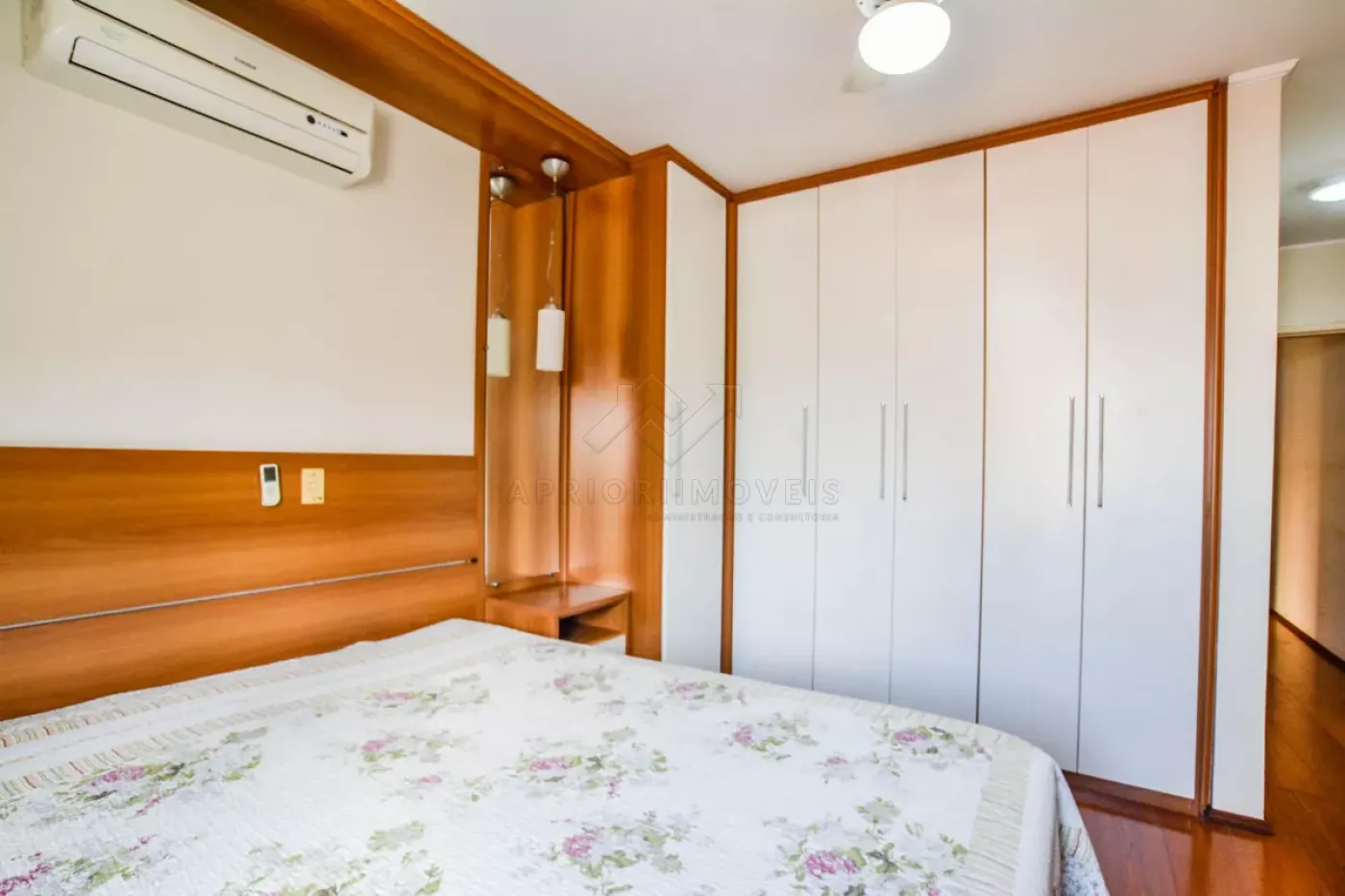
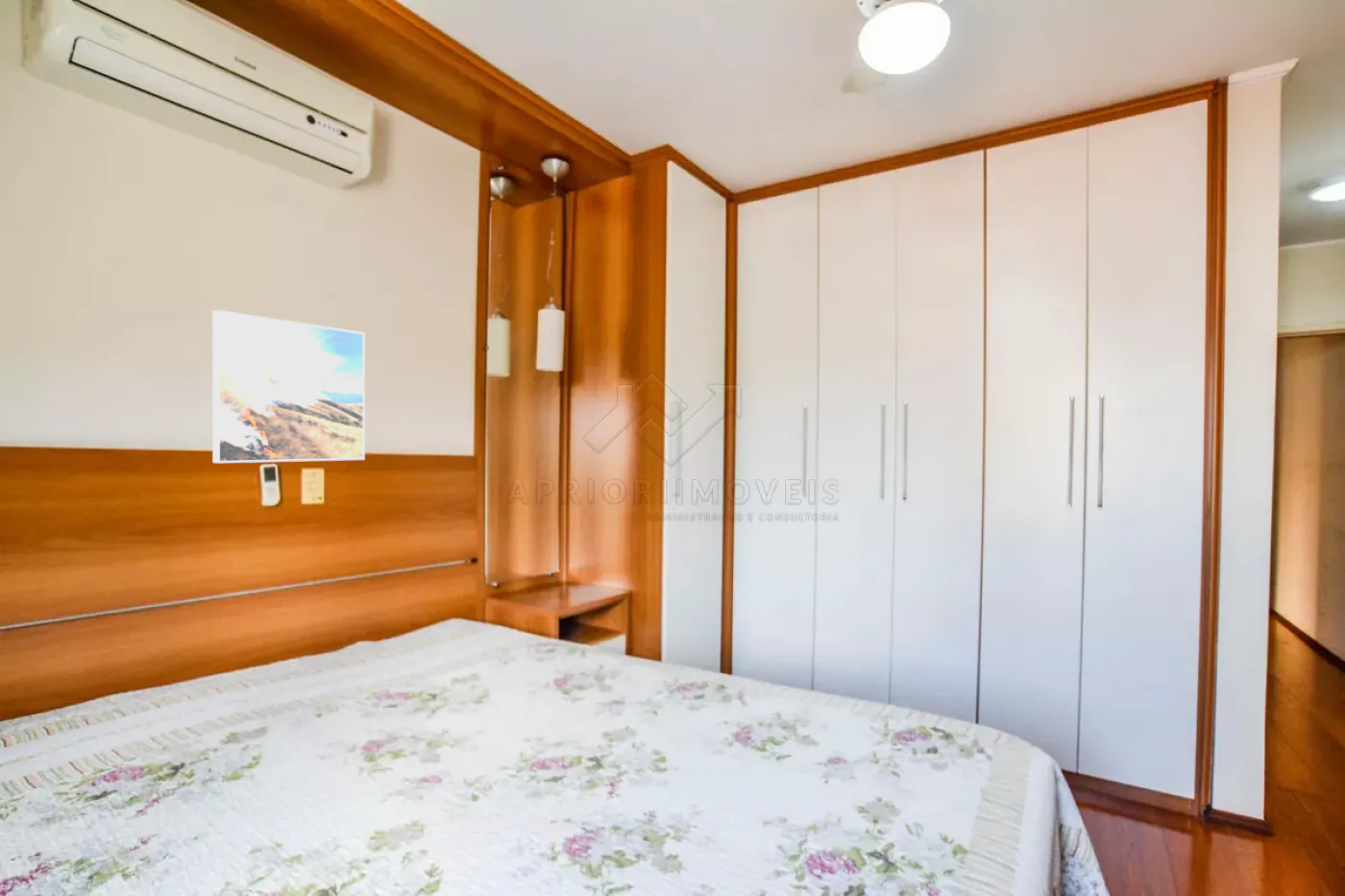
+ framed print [211,309,366,464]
